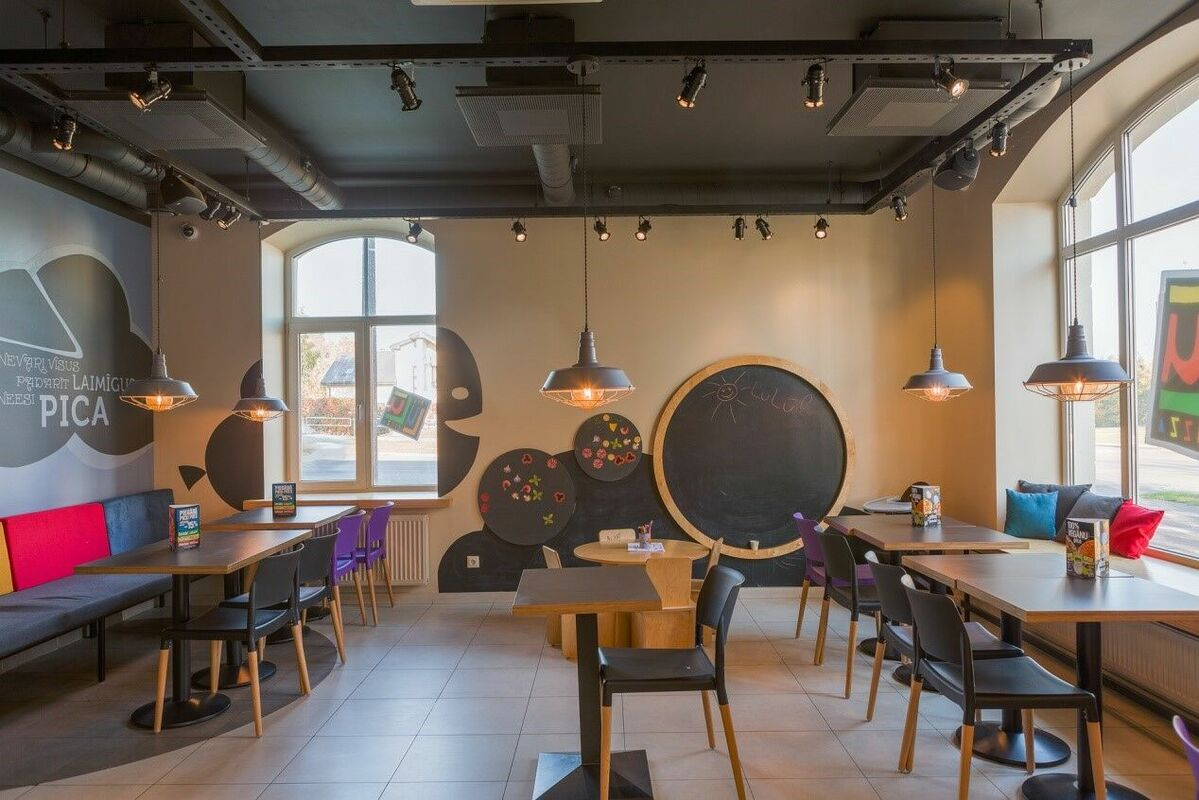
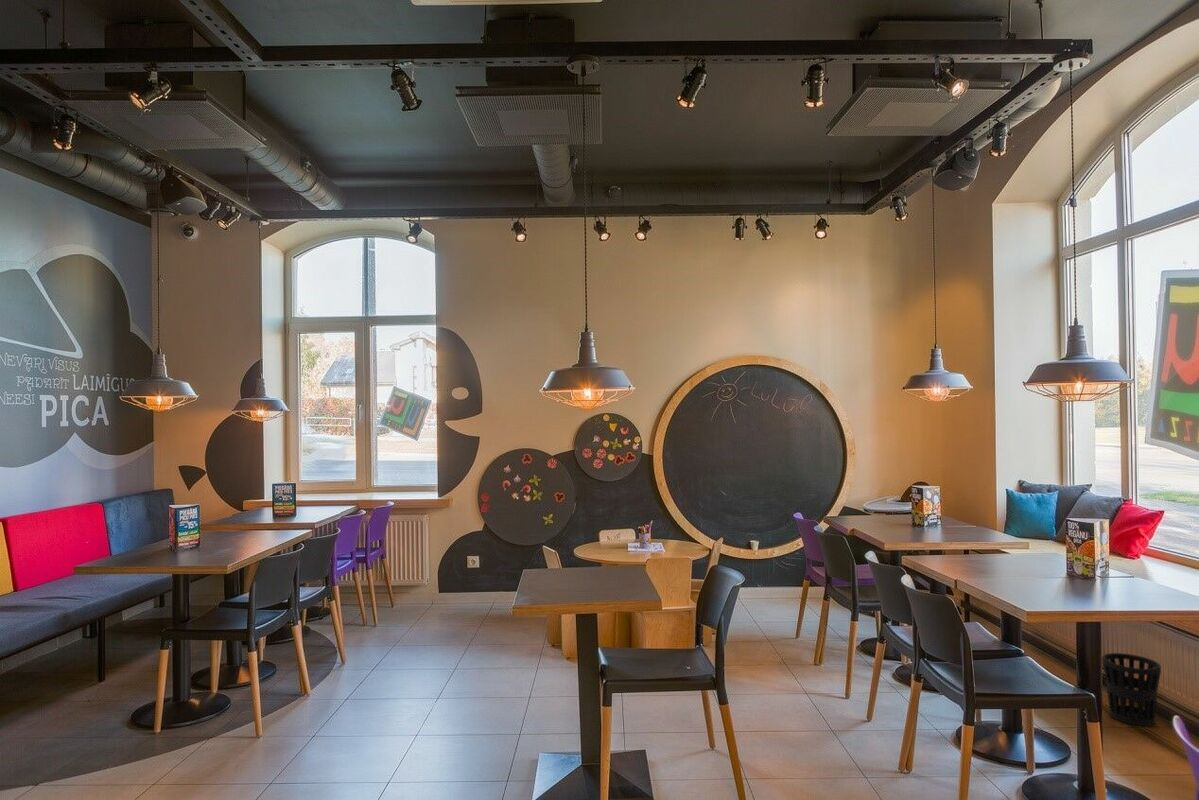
+ wastebasket [1101,652,1162,727]
